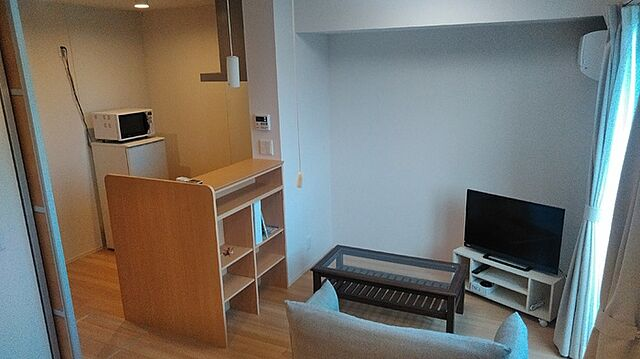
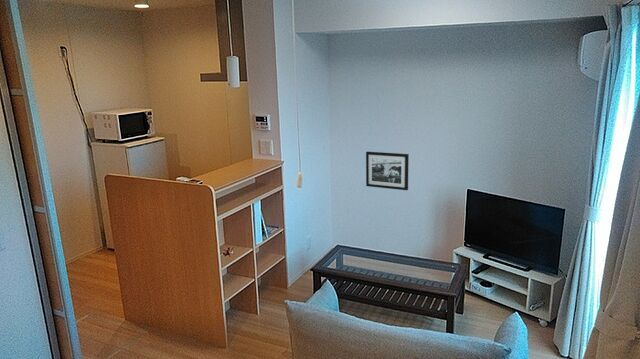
+ picture frame [365,151,410,191]
